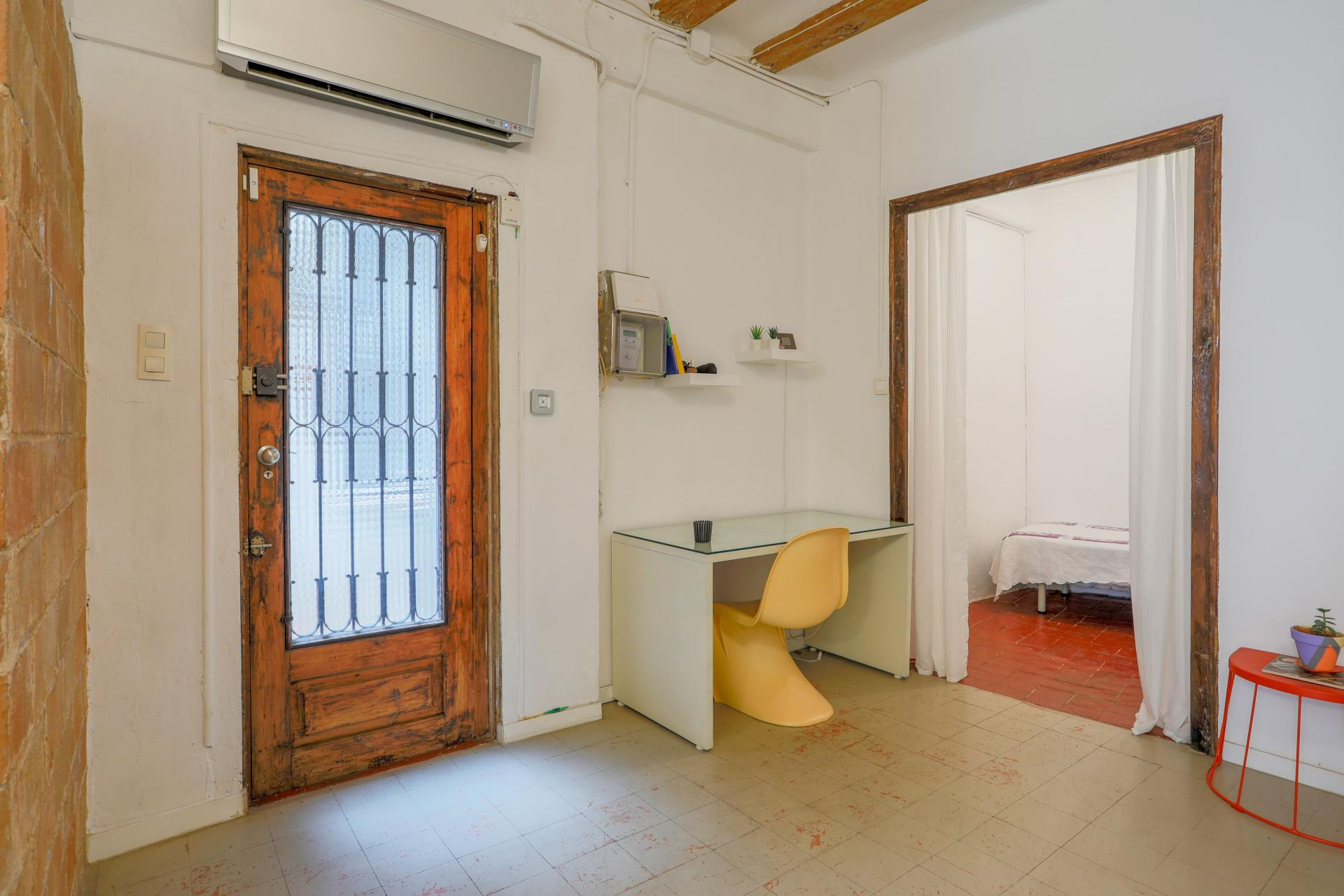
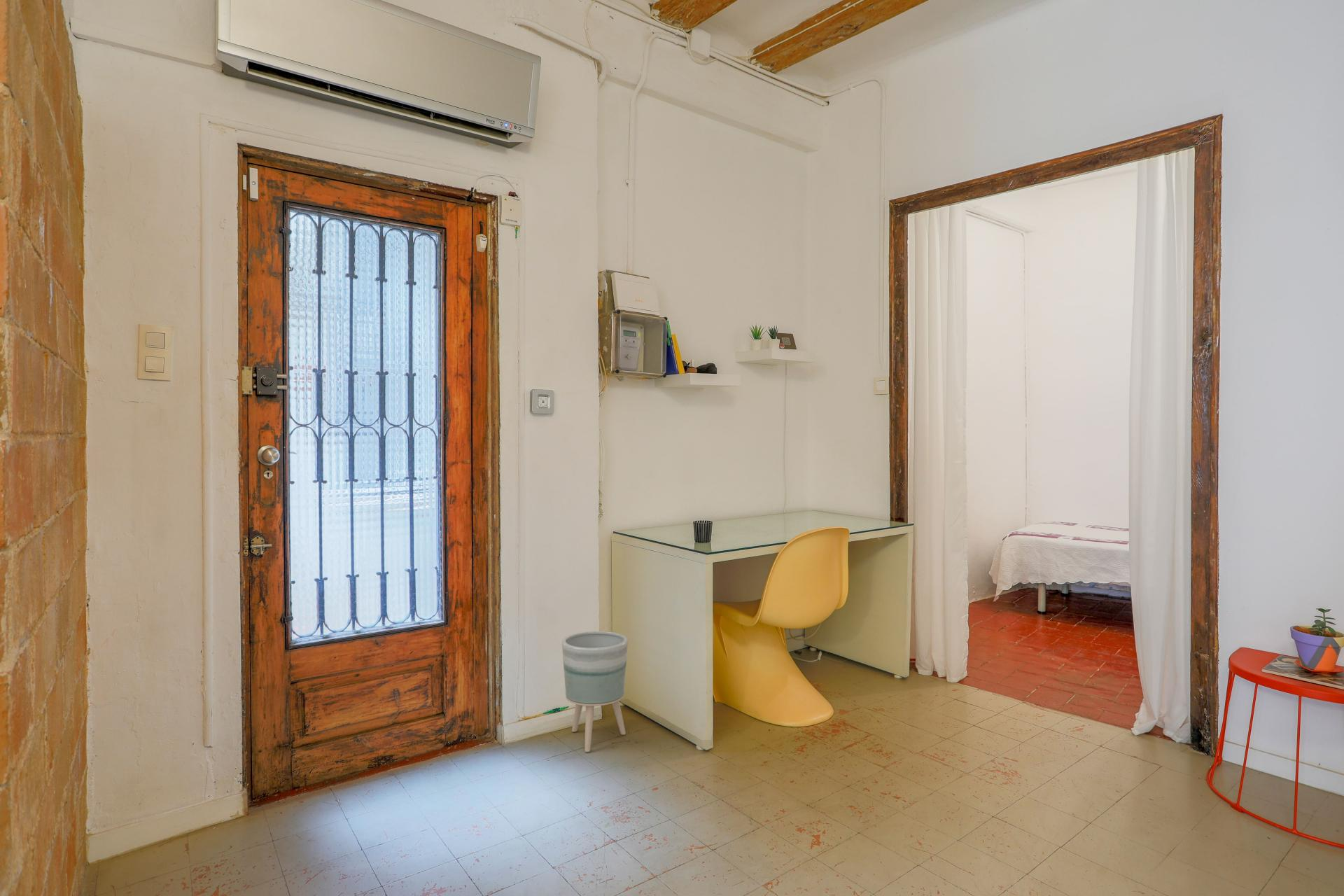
+ planter [561,631,629,752]
